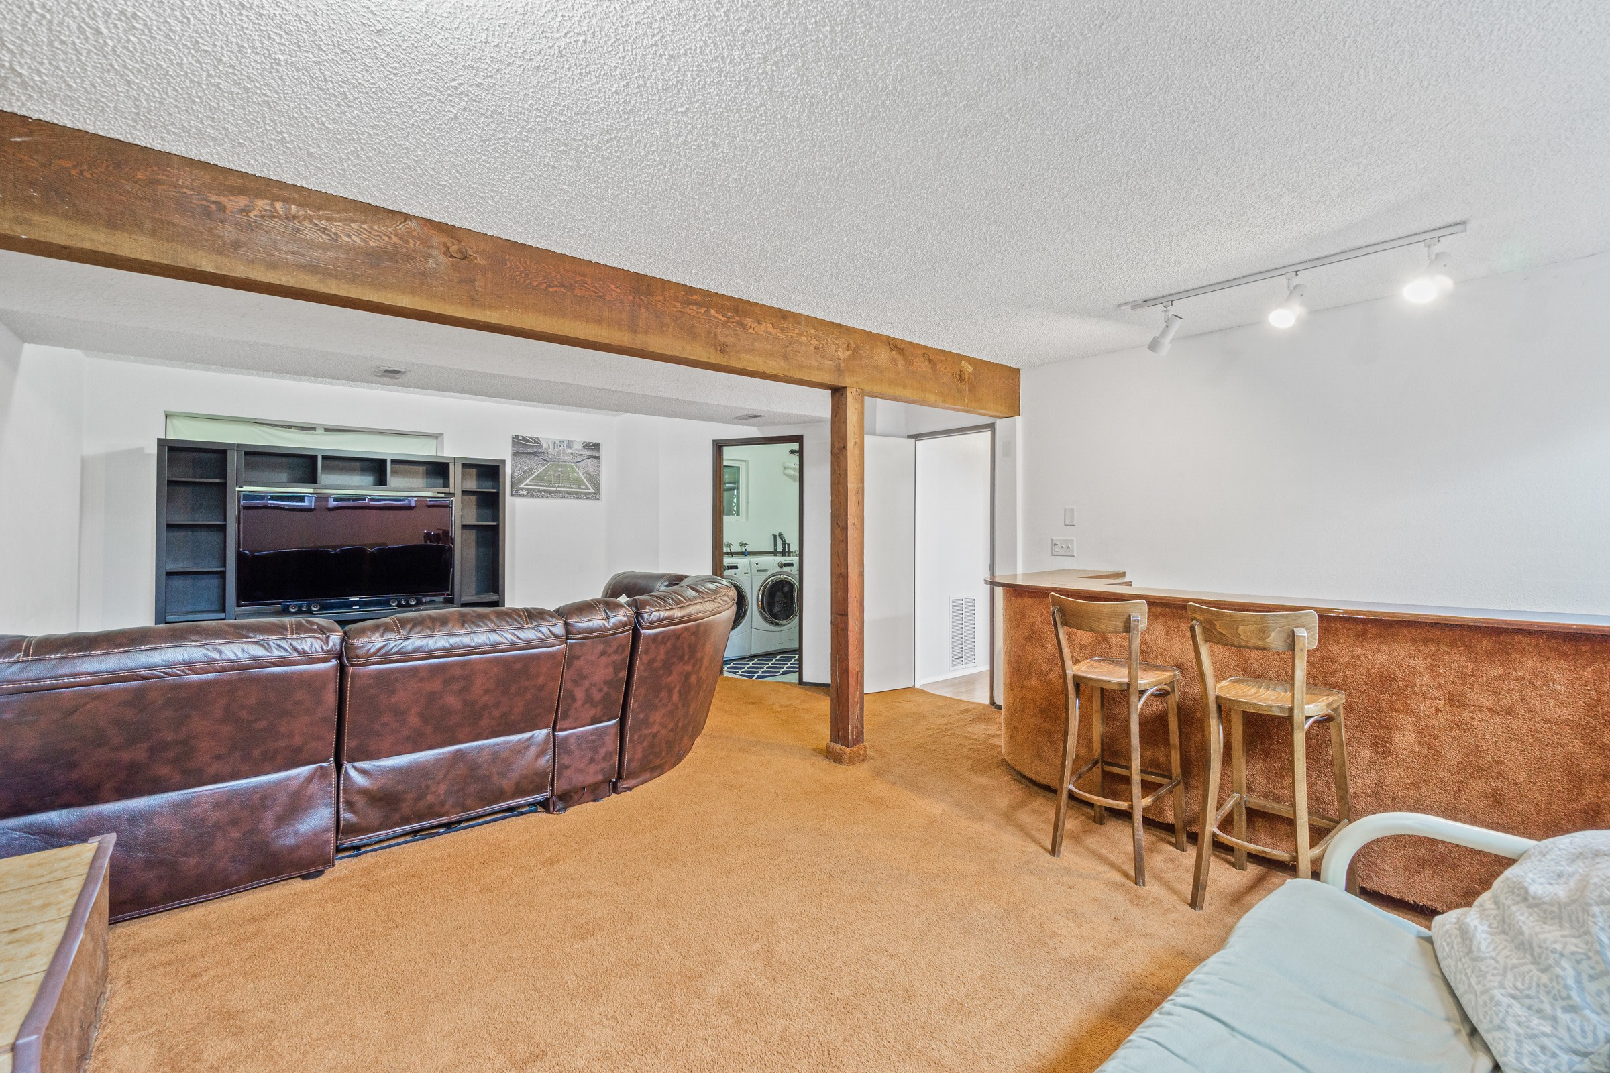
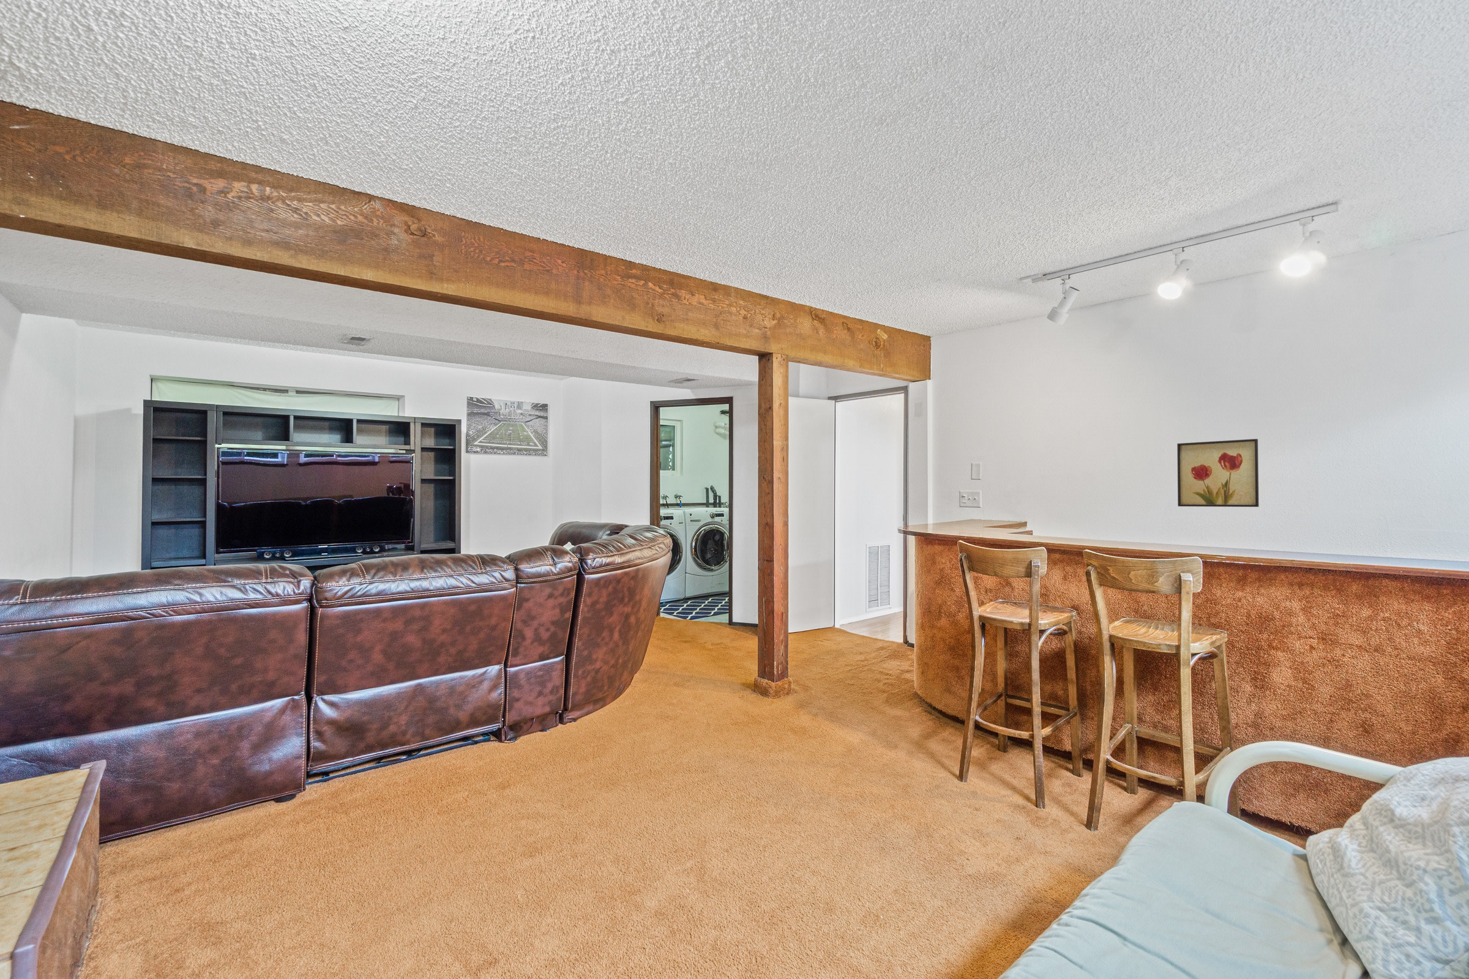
+ wall art [1176,438,1259,507]
